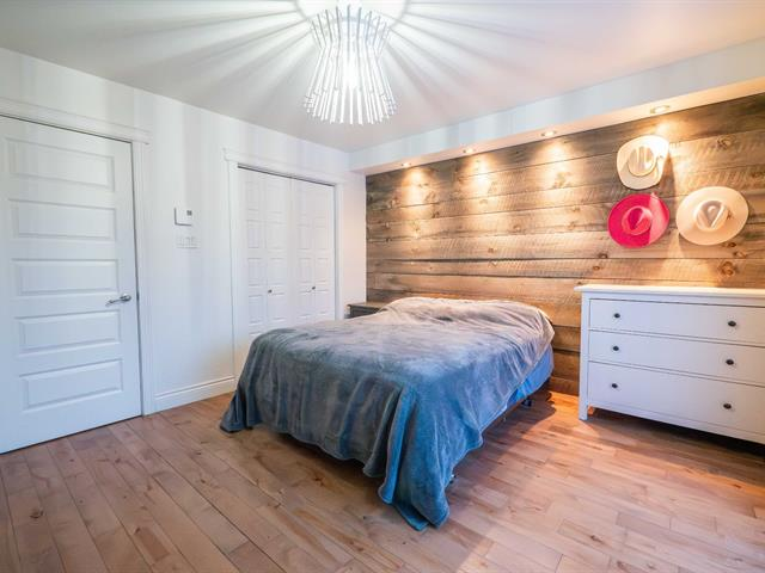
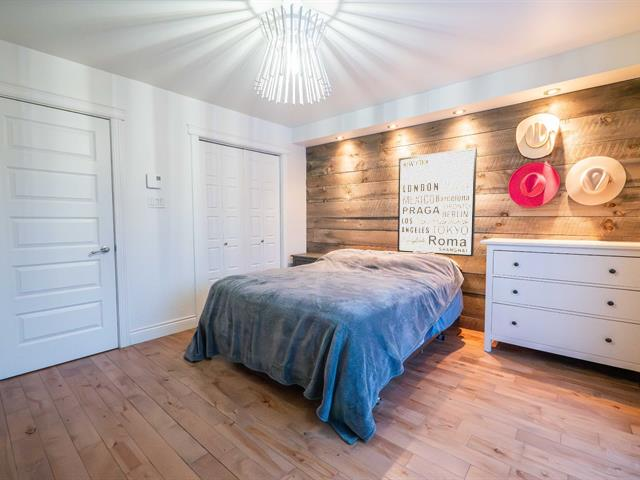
+ wall art [397,147,478,258]
